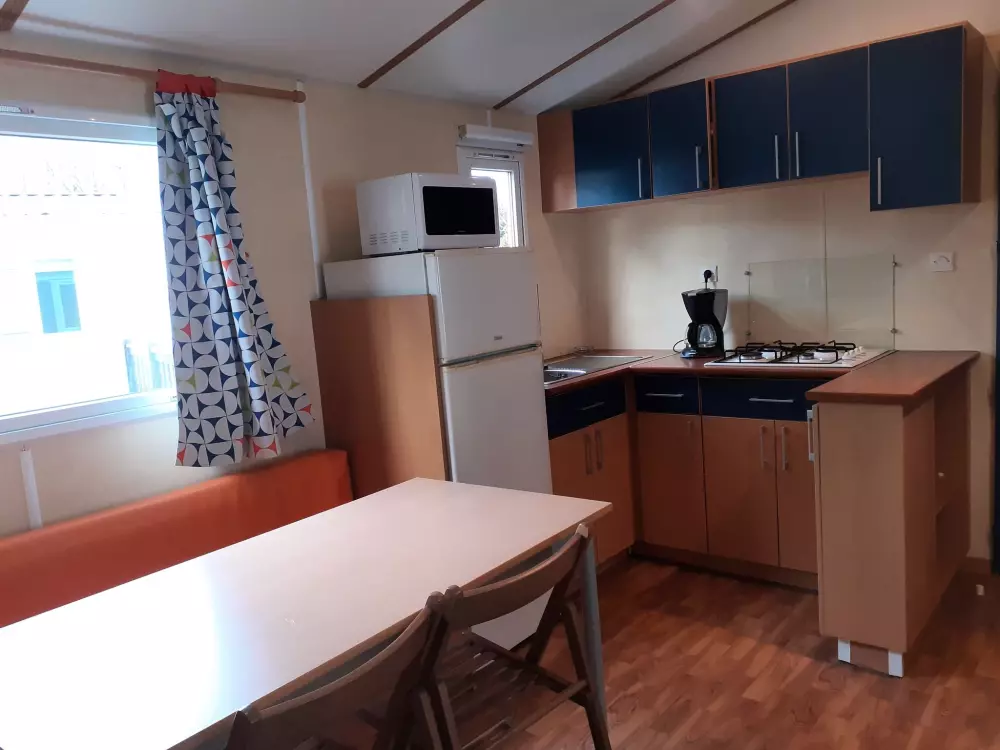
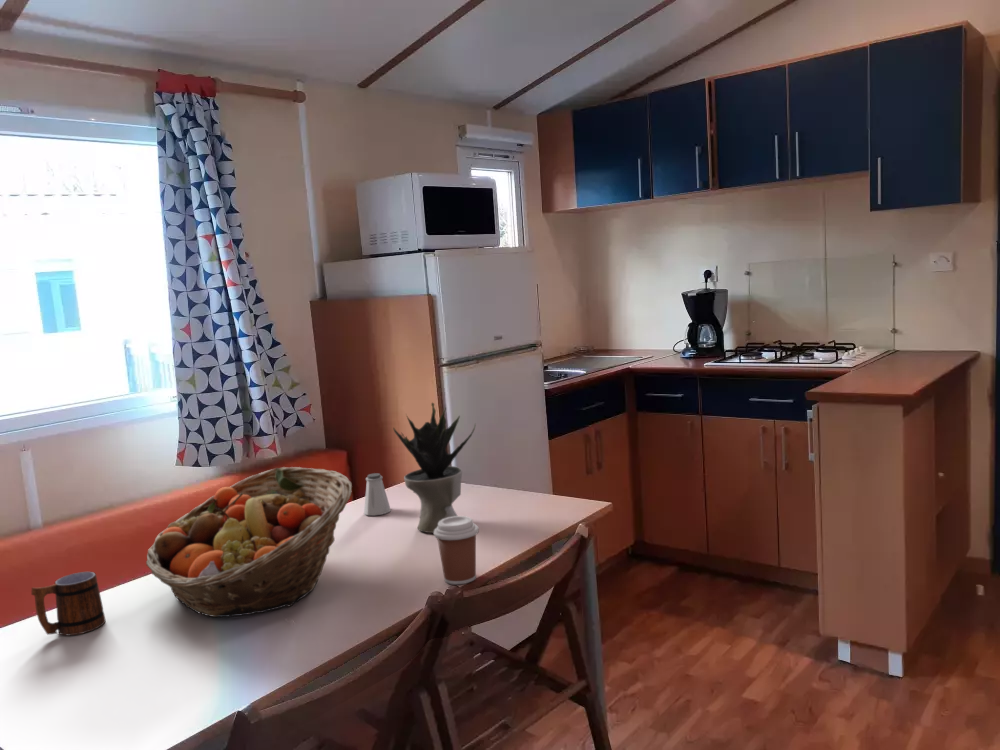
+ mug [31,571,107,637]
+ fruit basket [145,466,353,618]
+ potted plant [392,401,477,534]
+ coffee cup [433,515,480,585]
+ saltshaker [363,472,392,516]
